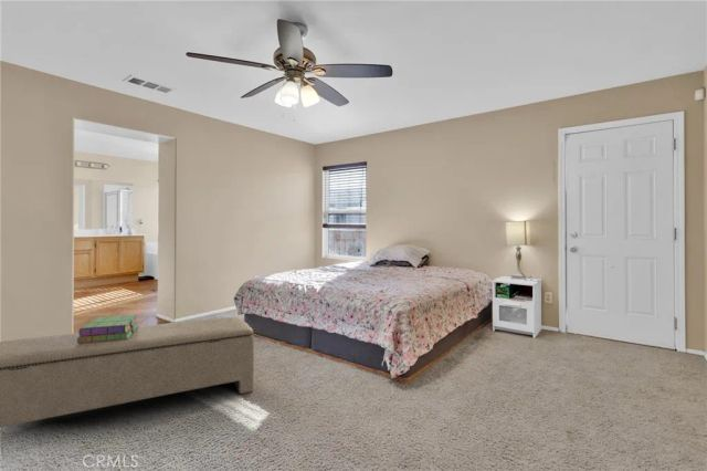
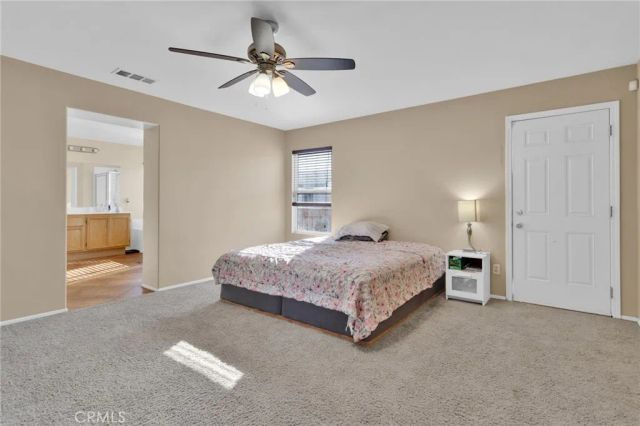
- bench [0,316,255,429]
- stack of books [77,314,139,344]
